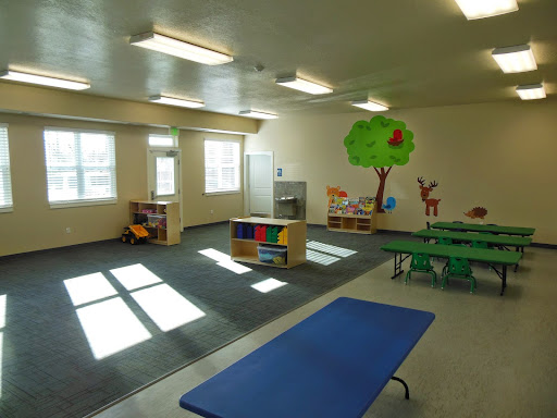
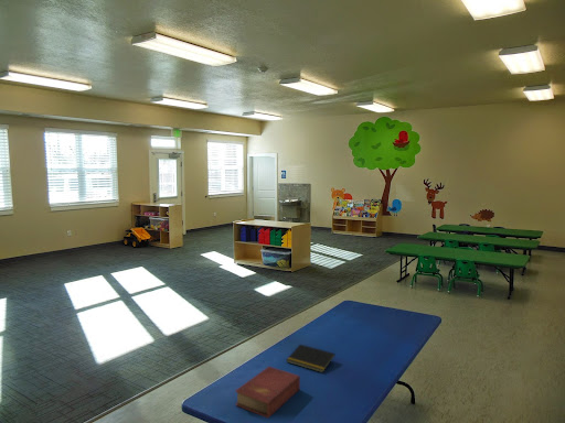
+ book [234,366,301,419]
+ notepad [285,344,337,373]
